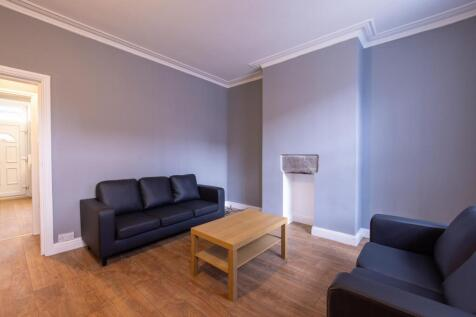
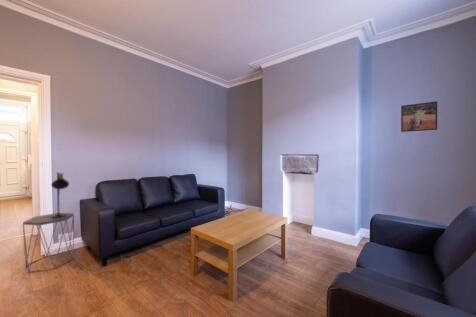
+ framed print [400,100,438,133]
+ table lamp [49,171,70,219]
+ side table [22,212,75,274]
